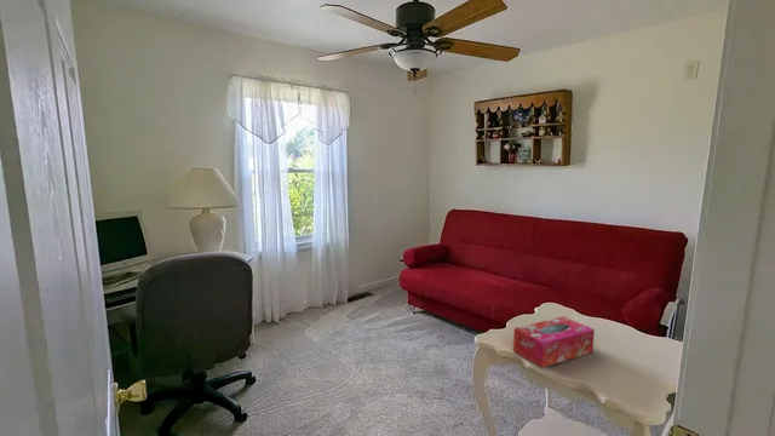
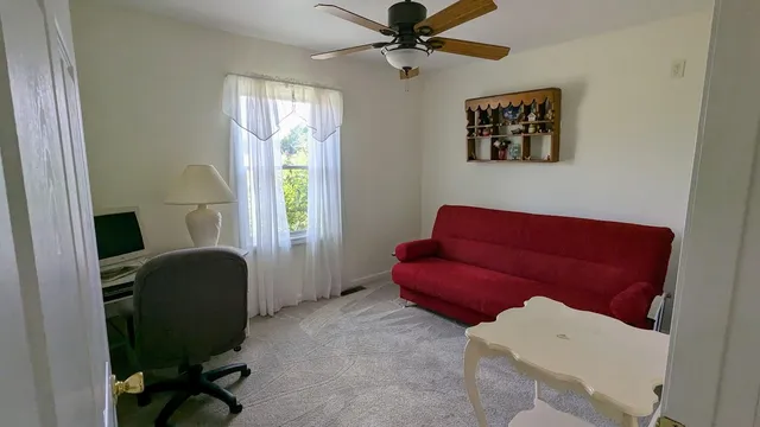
- tissue box [512,315,596,369]
